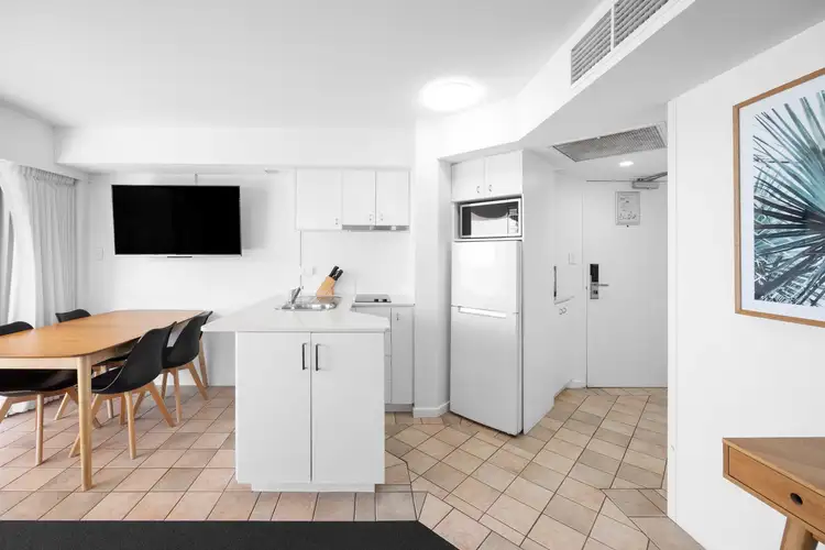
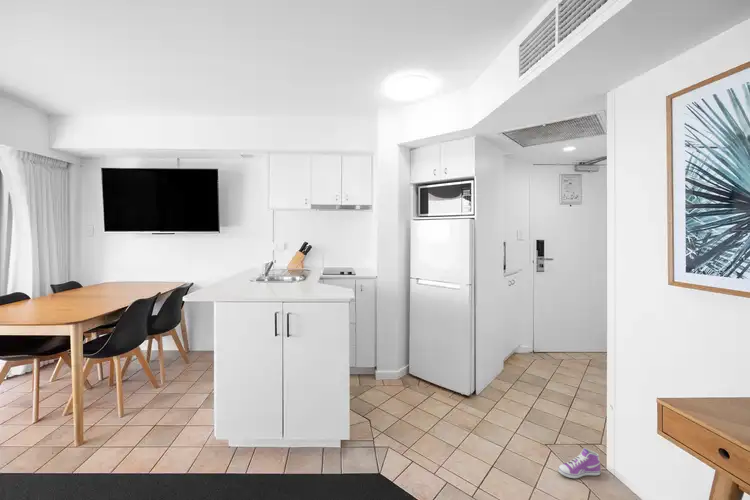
+ sneaker [557,447,602,479]
